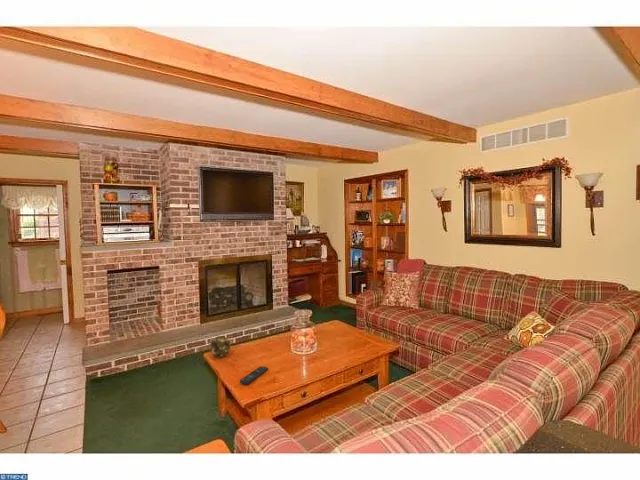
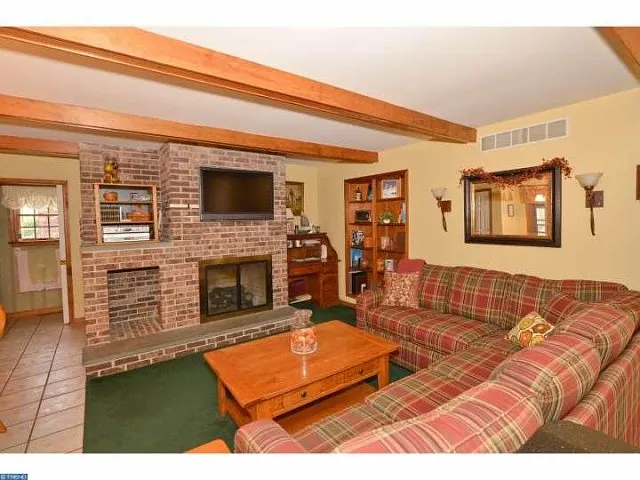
- decorative ball [209,335,232,358]
- remote control [239,365,269,385]
